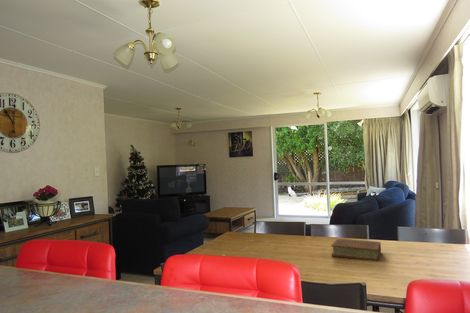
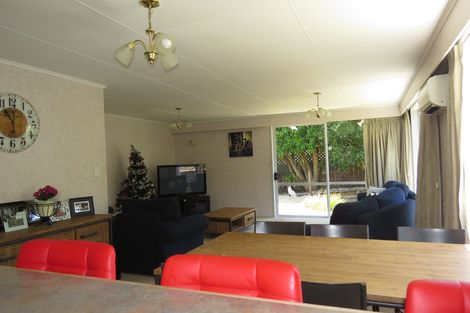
- book [330,237,382,262]
